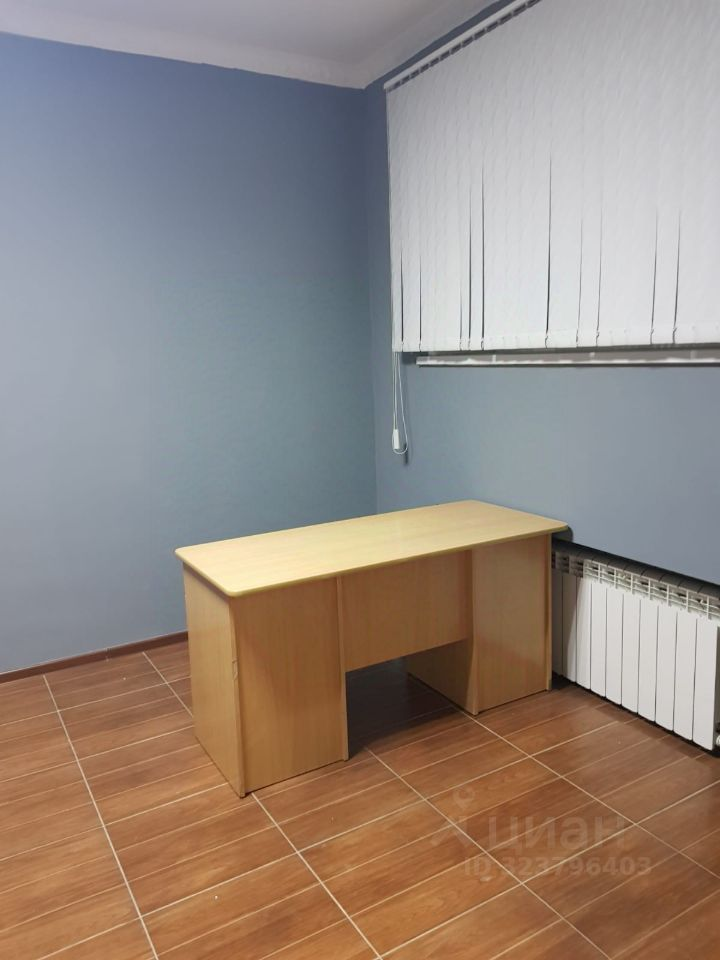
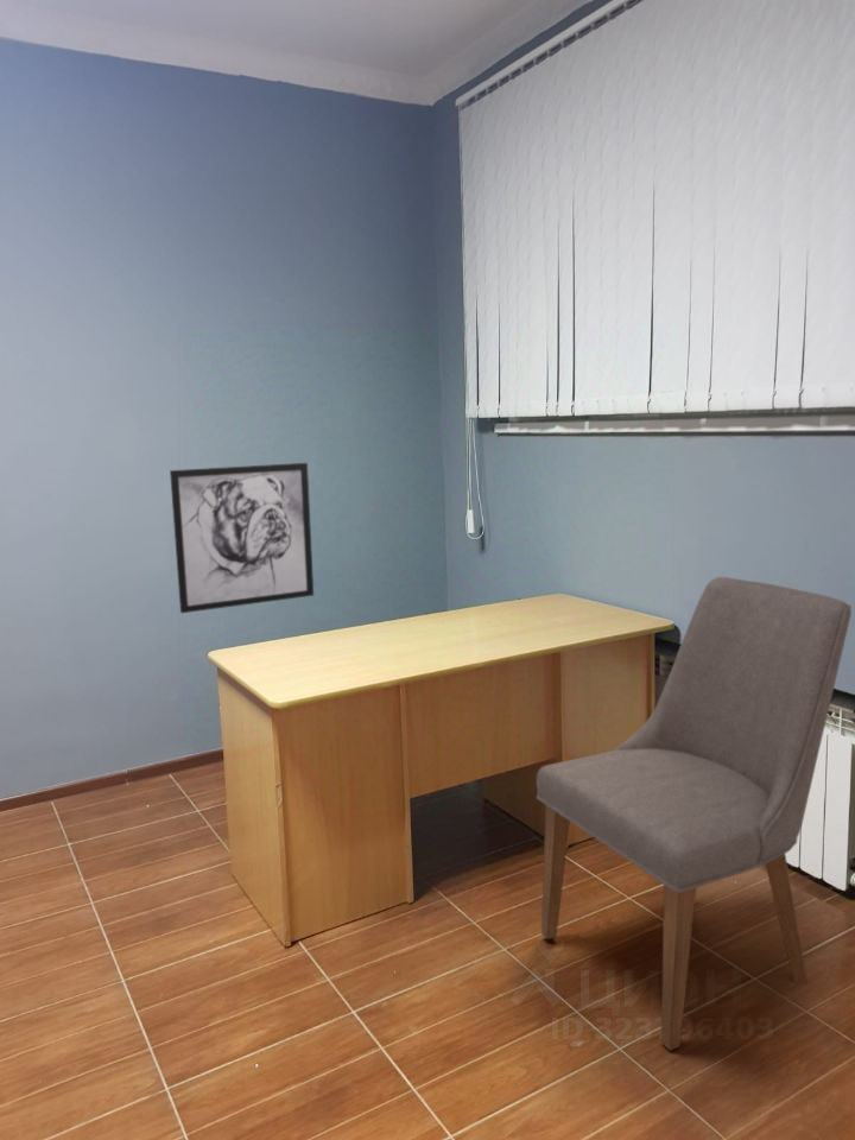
+ wall art [169,462,315,614]
+ chair [536,576,853,1052]
